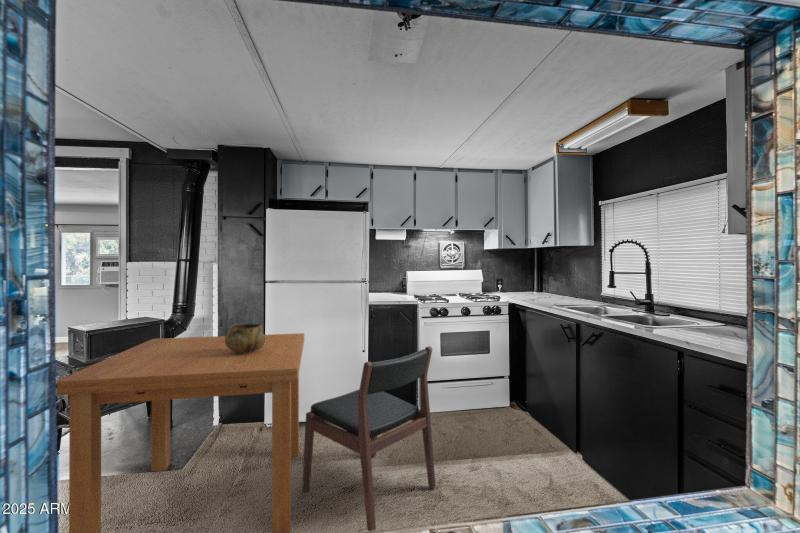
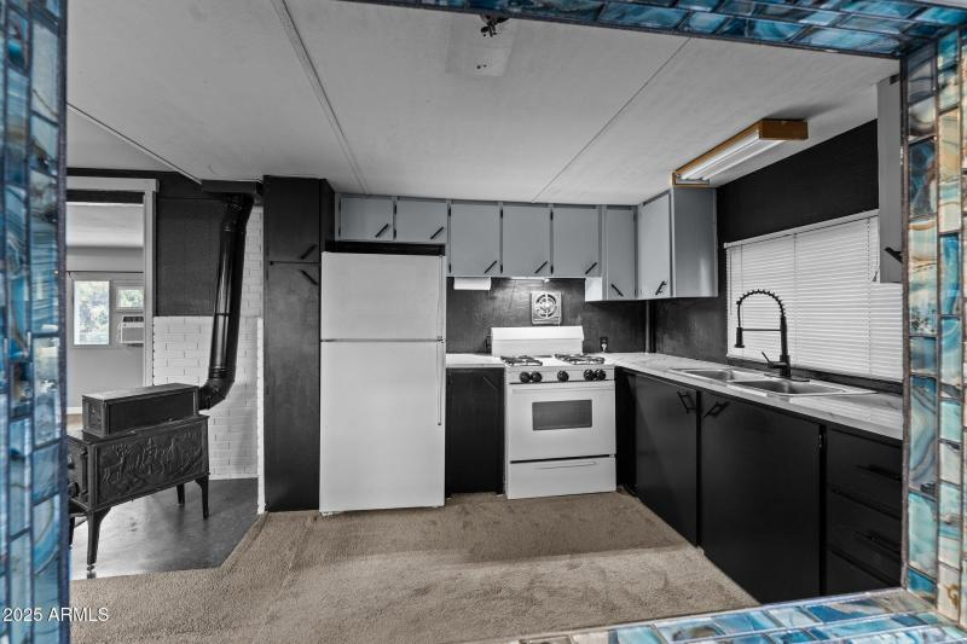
- decorative bowl [225,323,265,354]
- dining table [56,332,305,533]
- dining chair [301,345,437,532]
